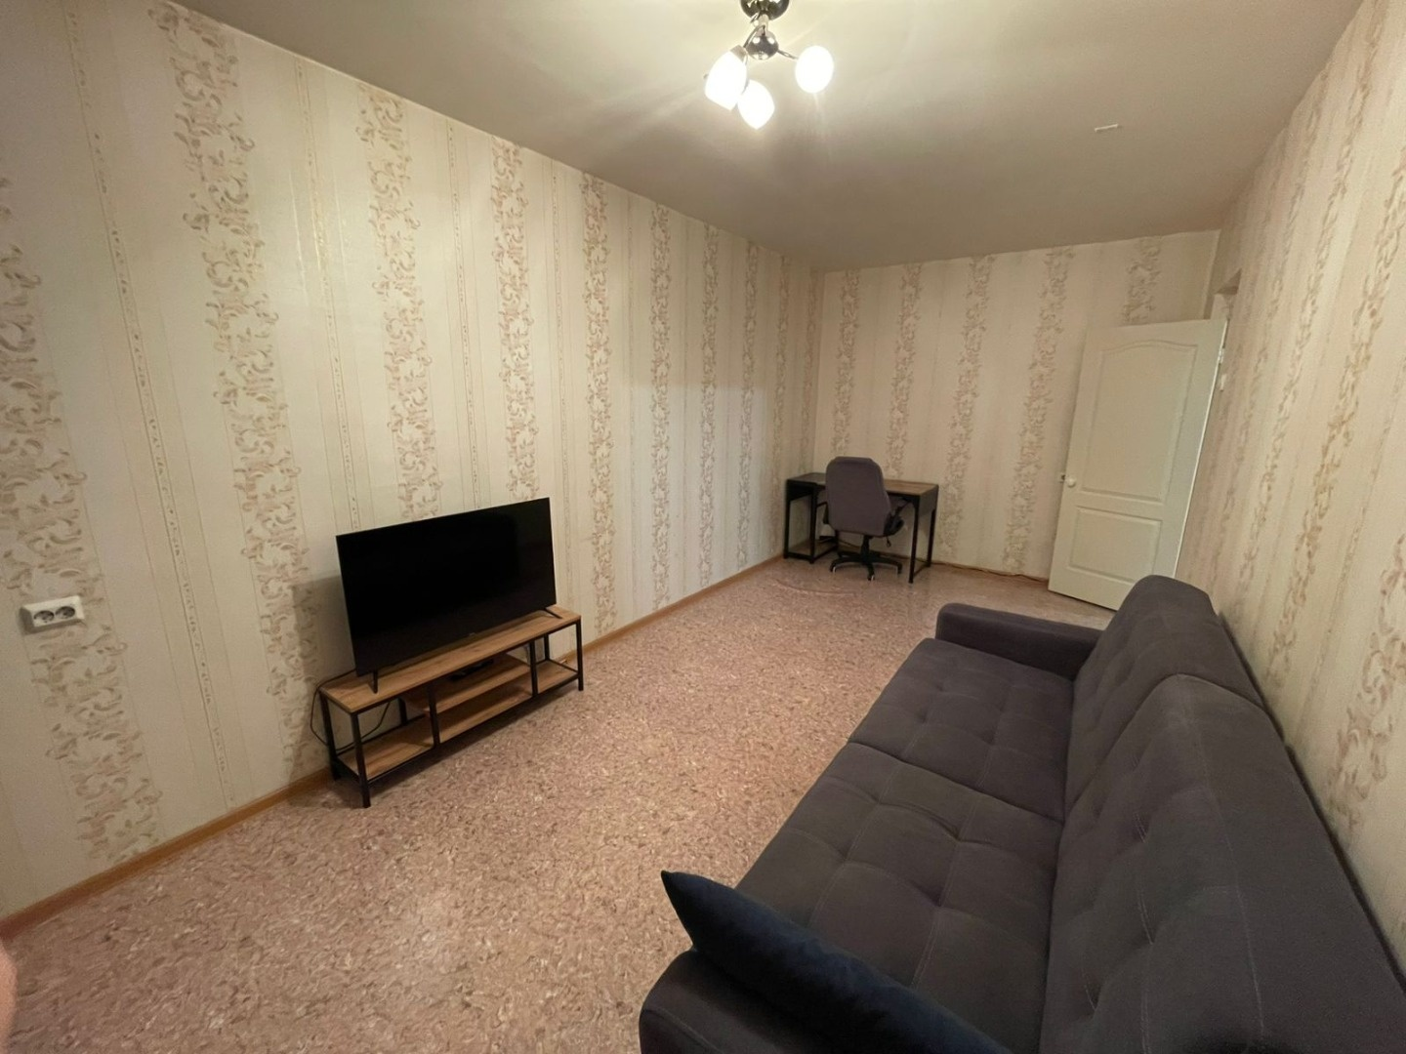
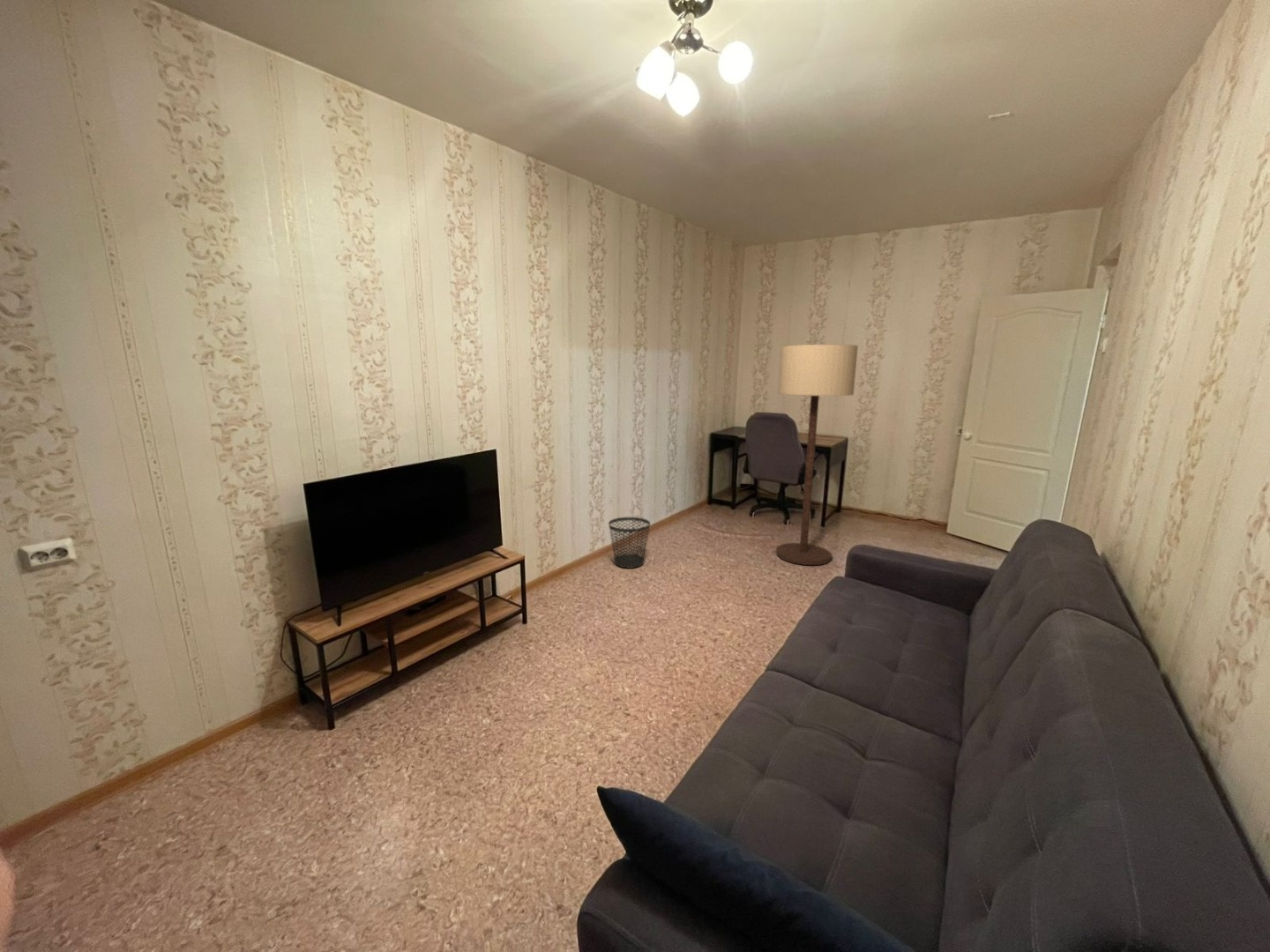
+ floor lamp [775,344,859,566]
+ wastebasket [608,517,651,569]
